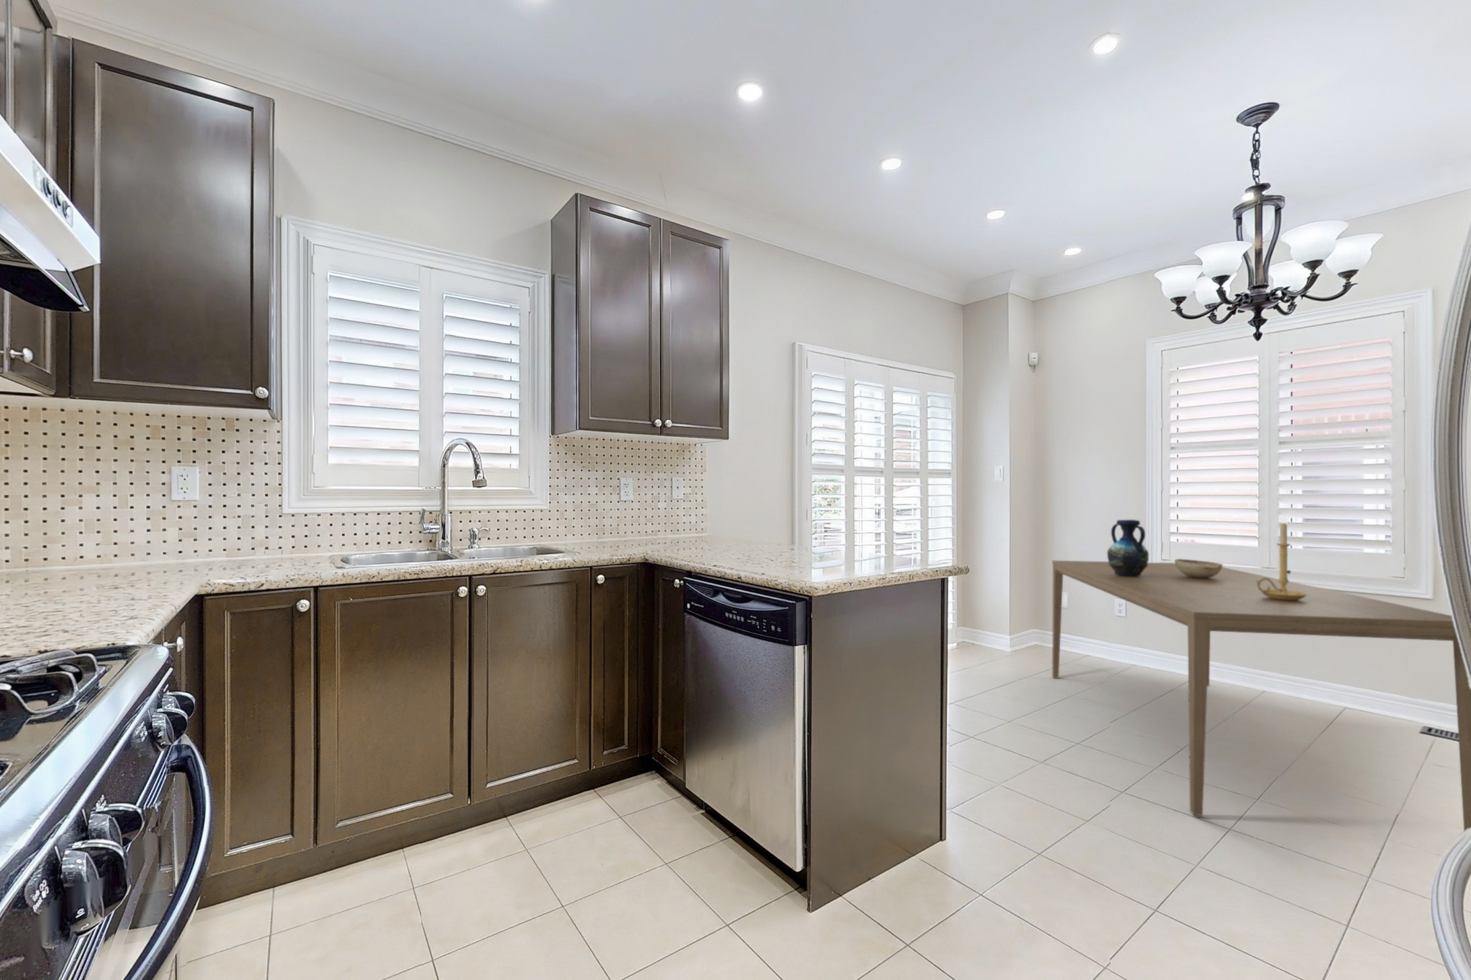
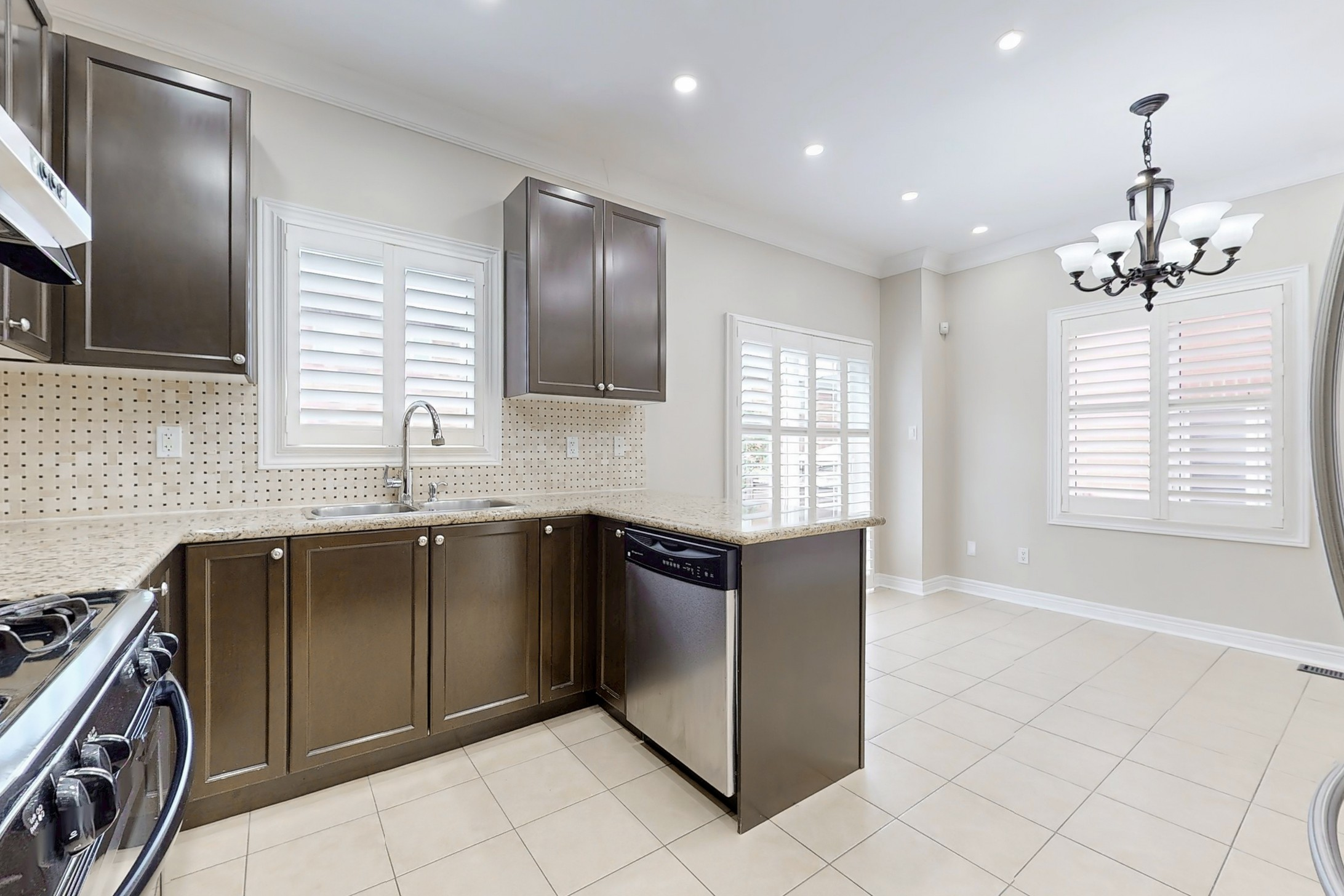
- decorative bowl [1174,558,1224,579]
- dining table [1052,560,1471,832]
- vase [1107,518,1149,576]
- candle holder [1256,515,1307,600]
